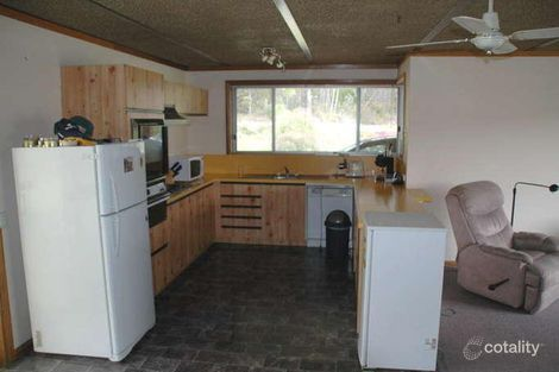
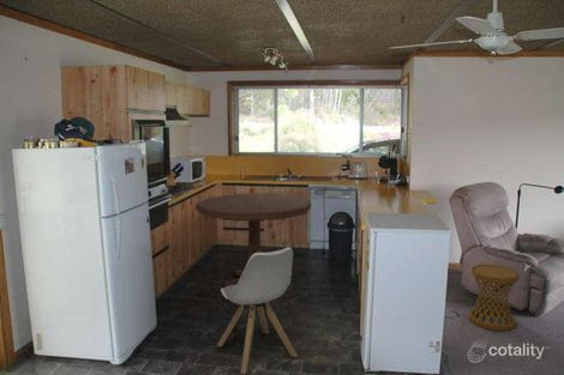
+ dining table [194,193,312,288]
+ chair [216,247,299,375]
+ side table [468,264,521,332]
